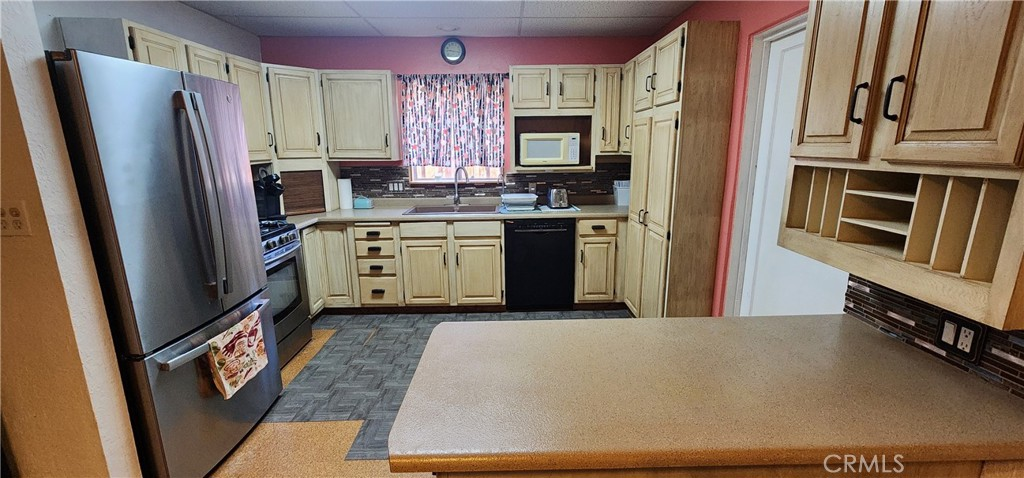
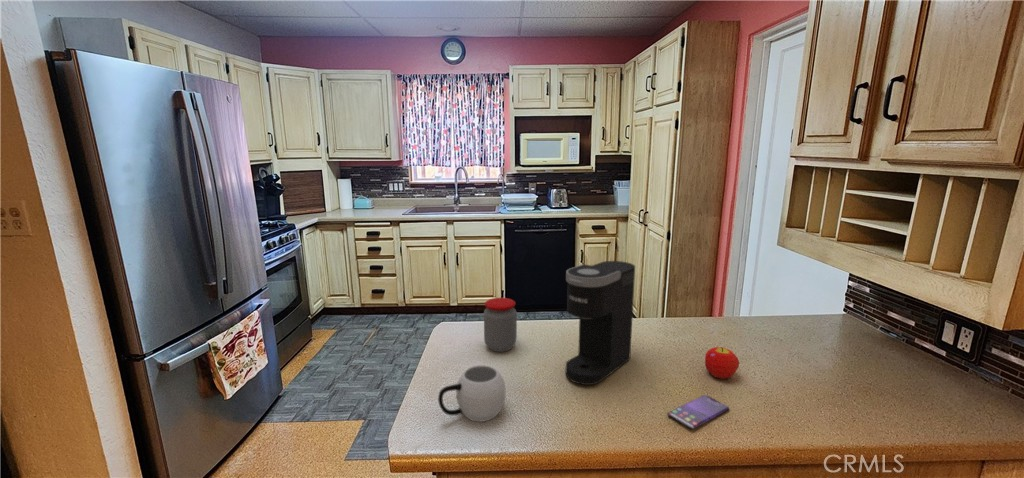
+ coffee maker [565,260,636,386]
+ fruit [704,346,740,380]
+ mug [437,364,506,423]
+ jar [483,297,518,353]
+ smartphone [666,394,730,430]
